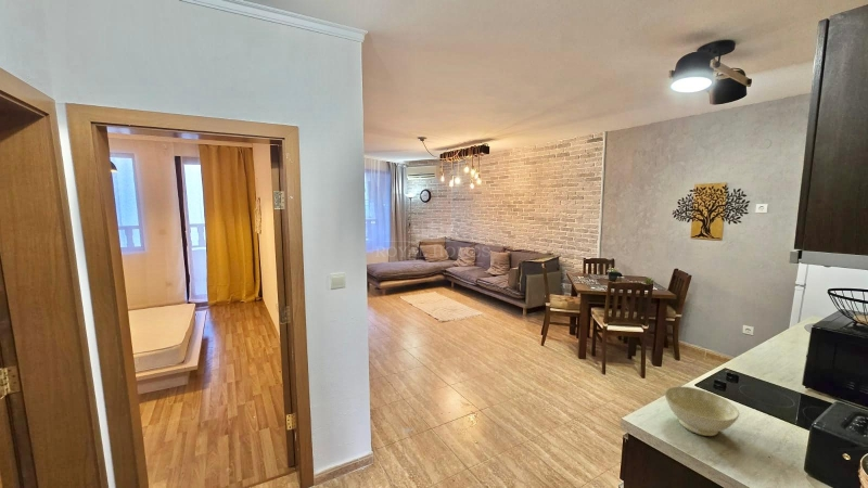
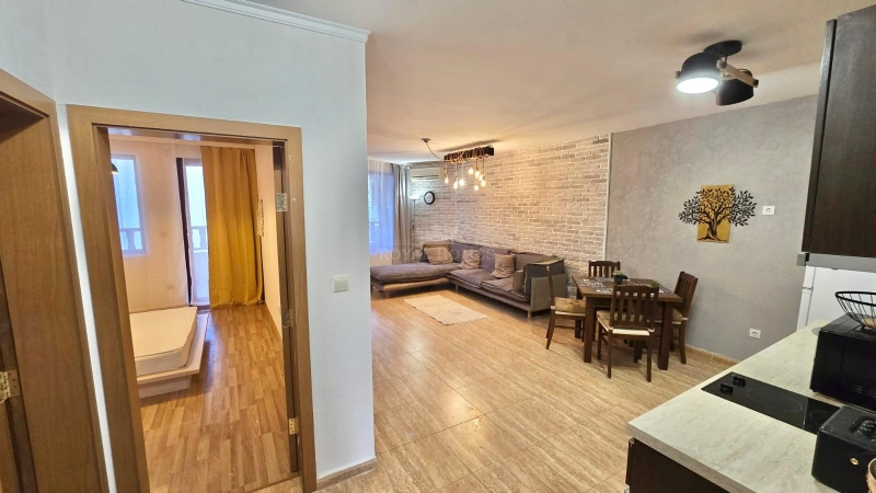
- bowl [664,385,740,437]
